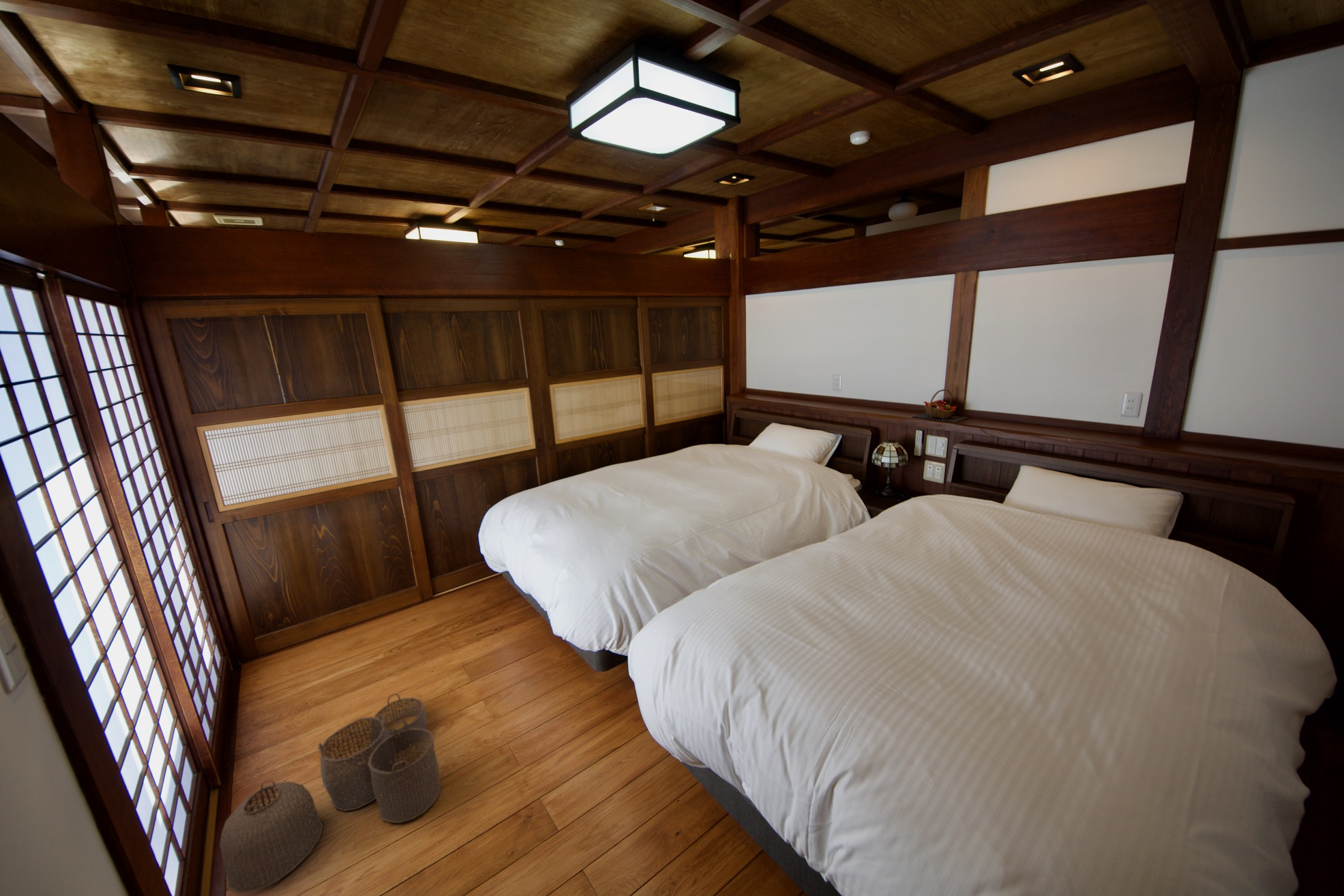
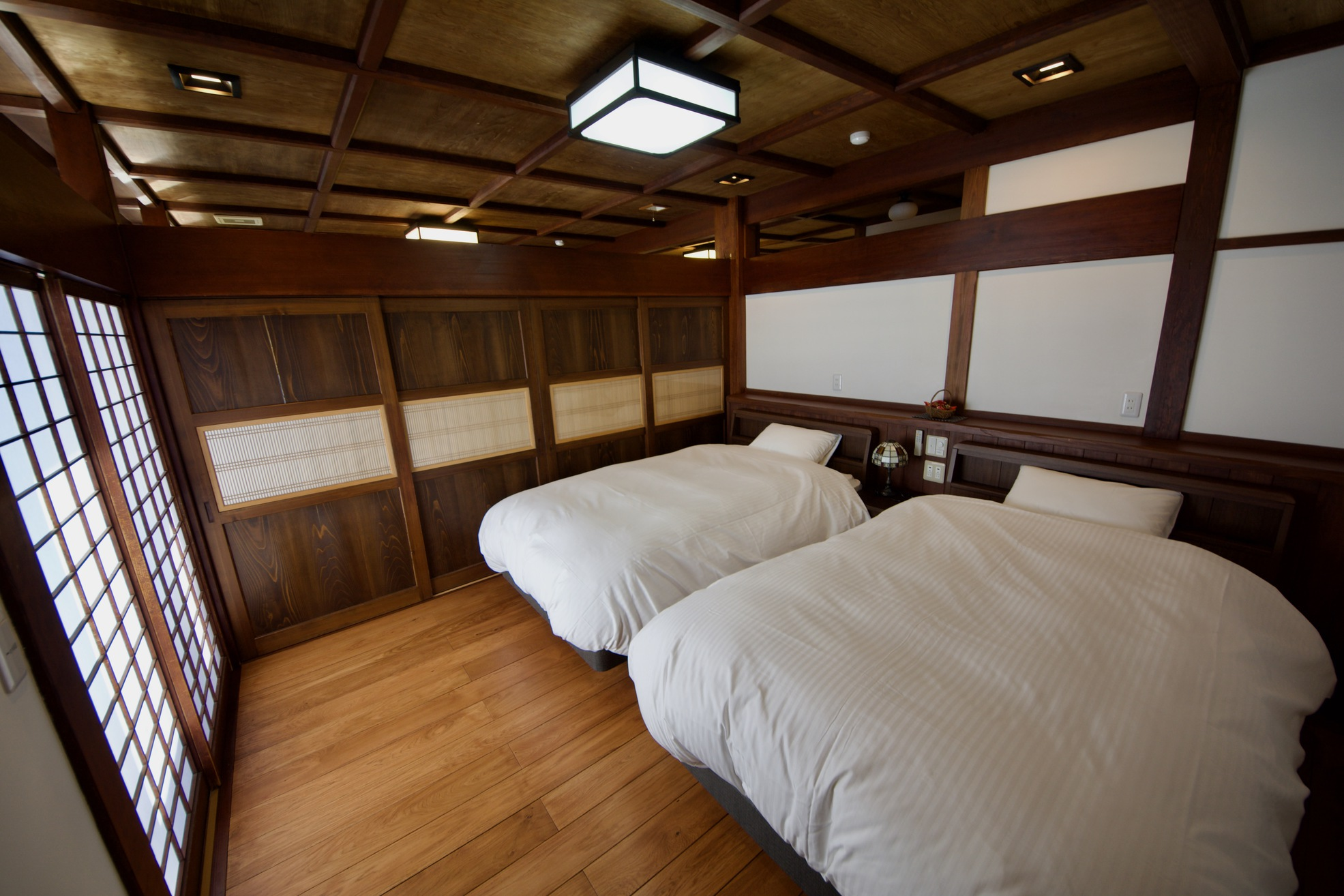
- woven basket [219,693,442,895]
